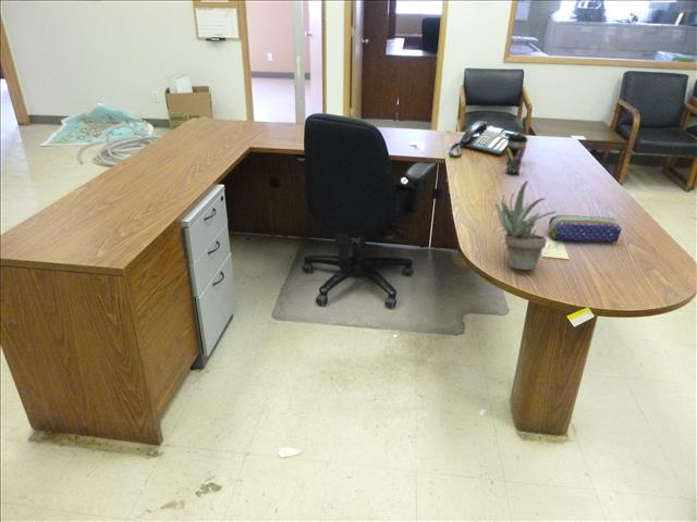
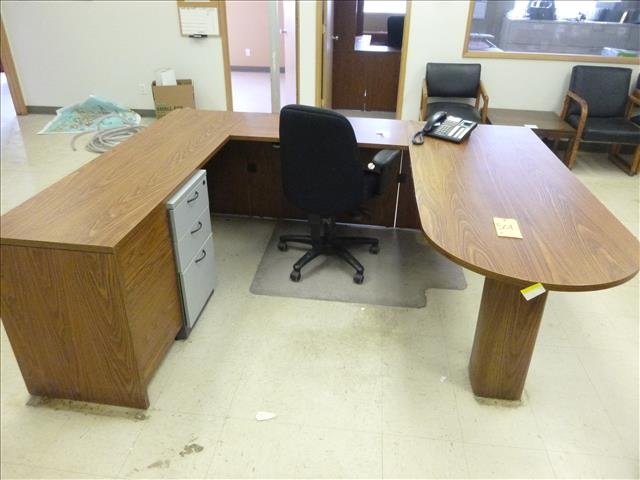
- coffee cup [505,133,529,164]
- succulent plant [494,179,558,271]
- pen holder [504,148,525,177]
- pencil case [548,214,623,243]
